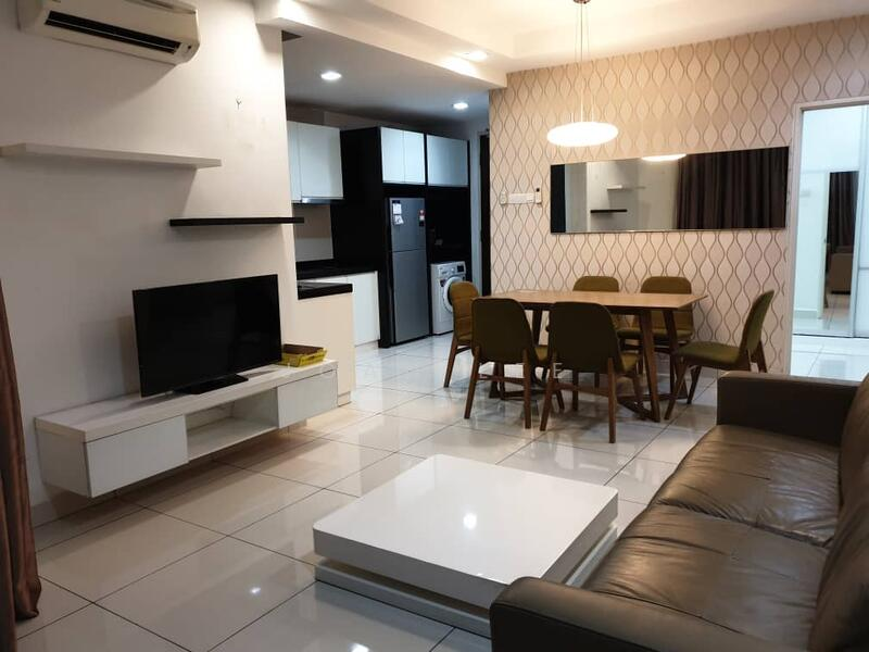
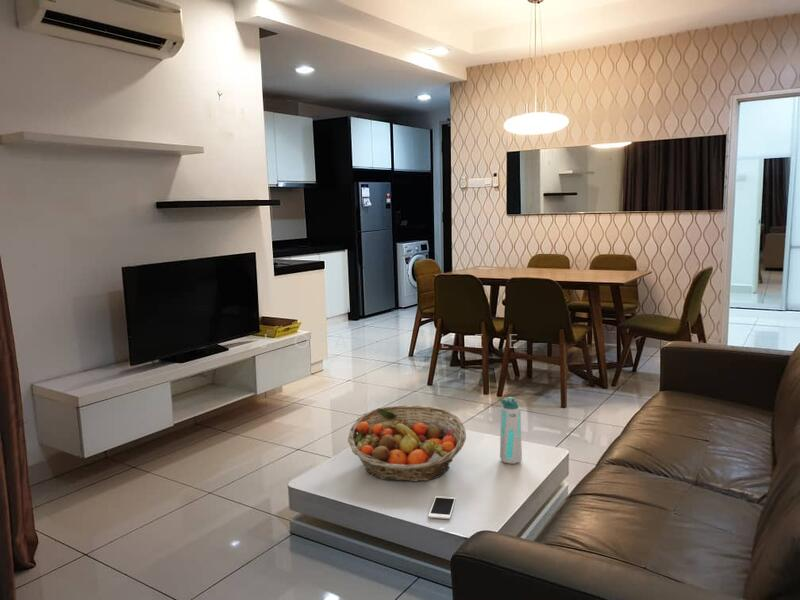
+ fruit basket [347,404,467,482]
+ cell phone [427,495,457,520]
+ water bottle [499,396,523,465]
